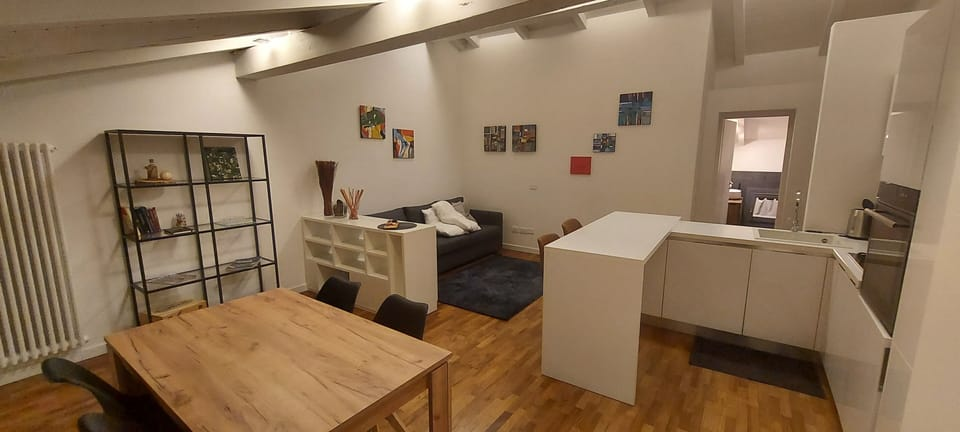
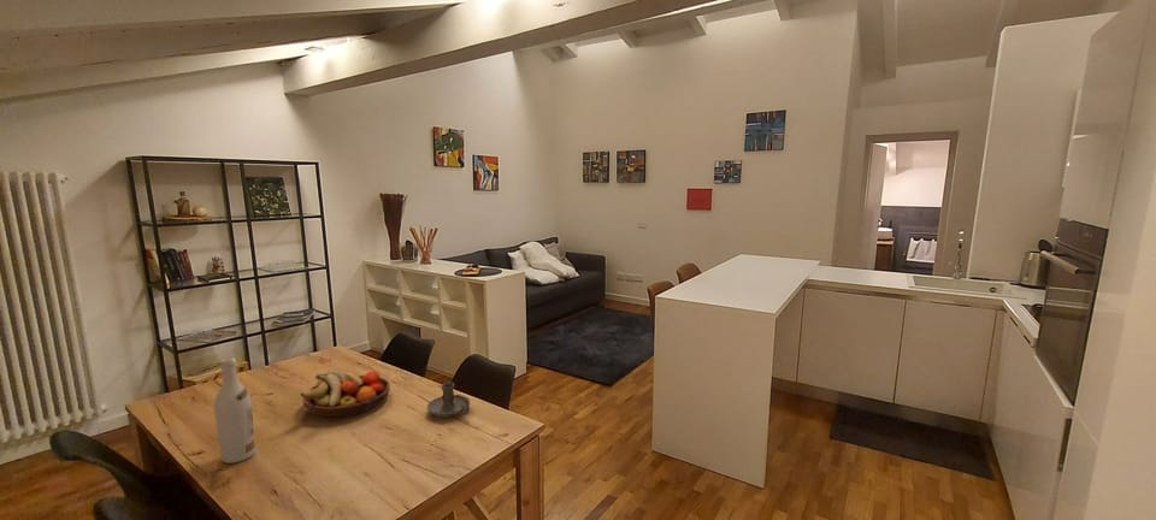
+ candle holder [426,382,471,418]
+ wine bottle [213,356,256,465]
+ fruit bowl [300,368,391,418]
